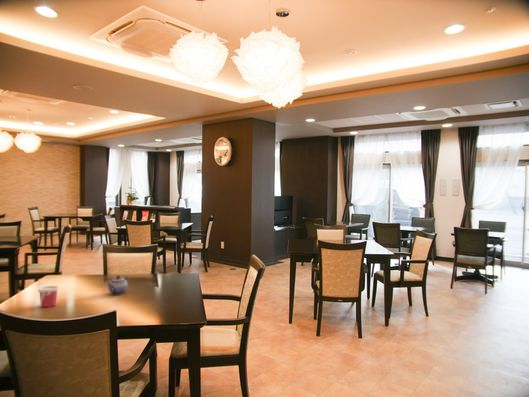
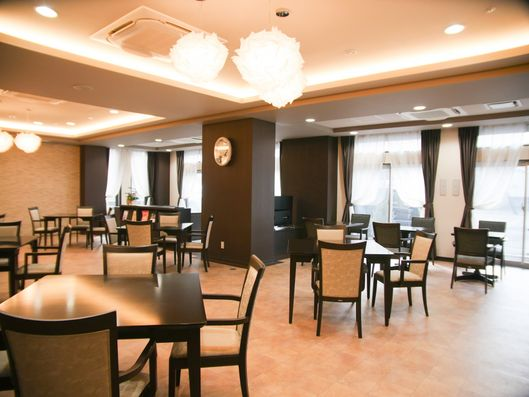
- cup [37,285,60,308]
- teapot [106,275,130,295]
